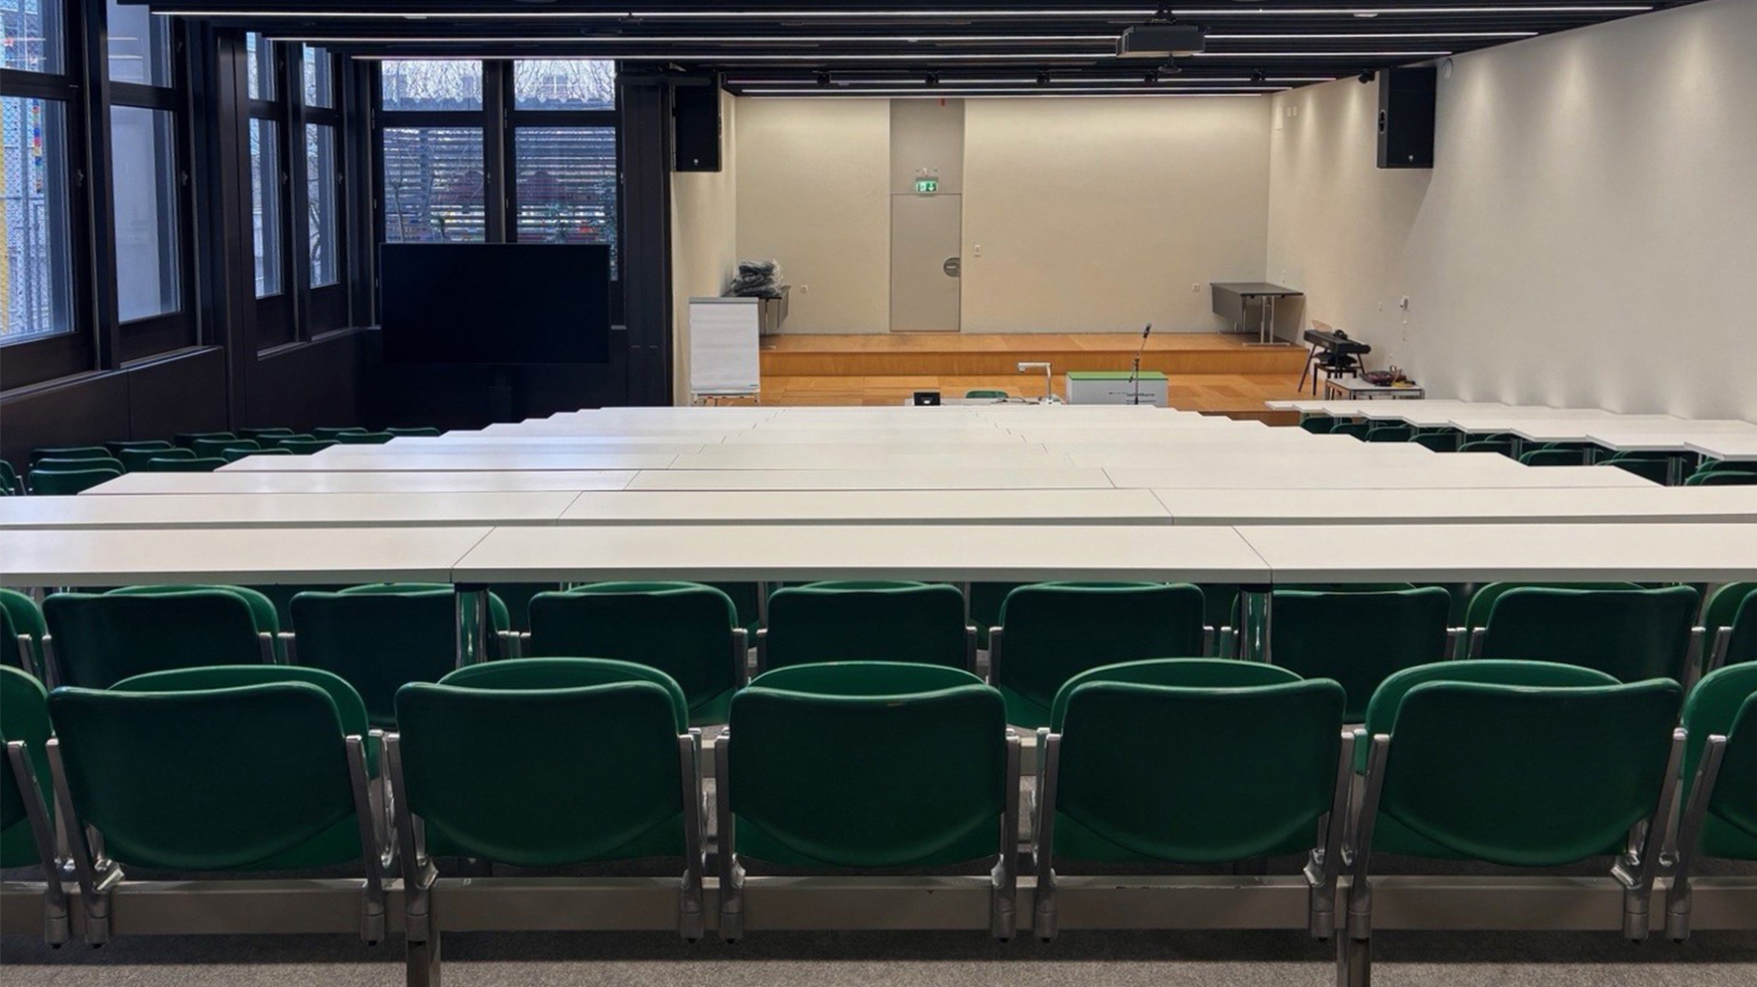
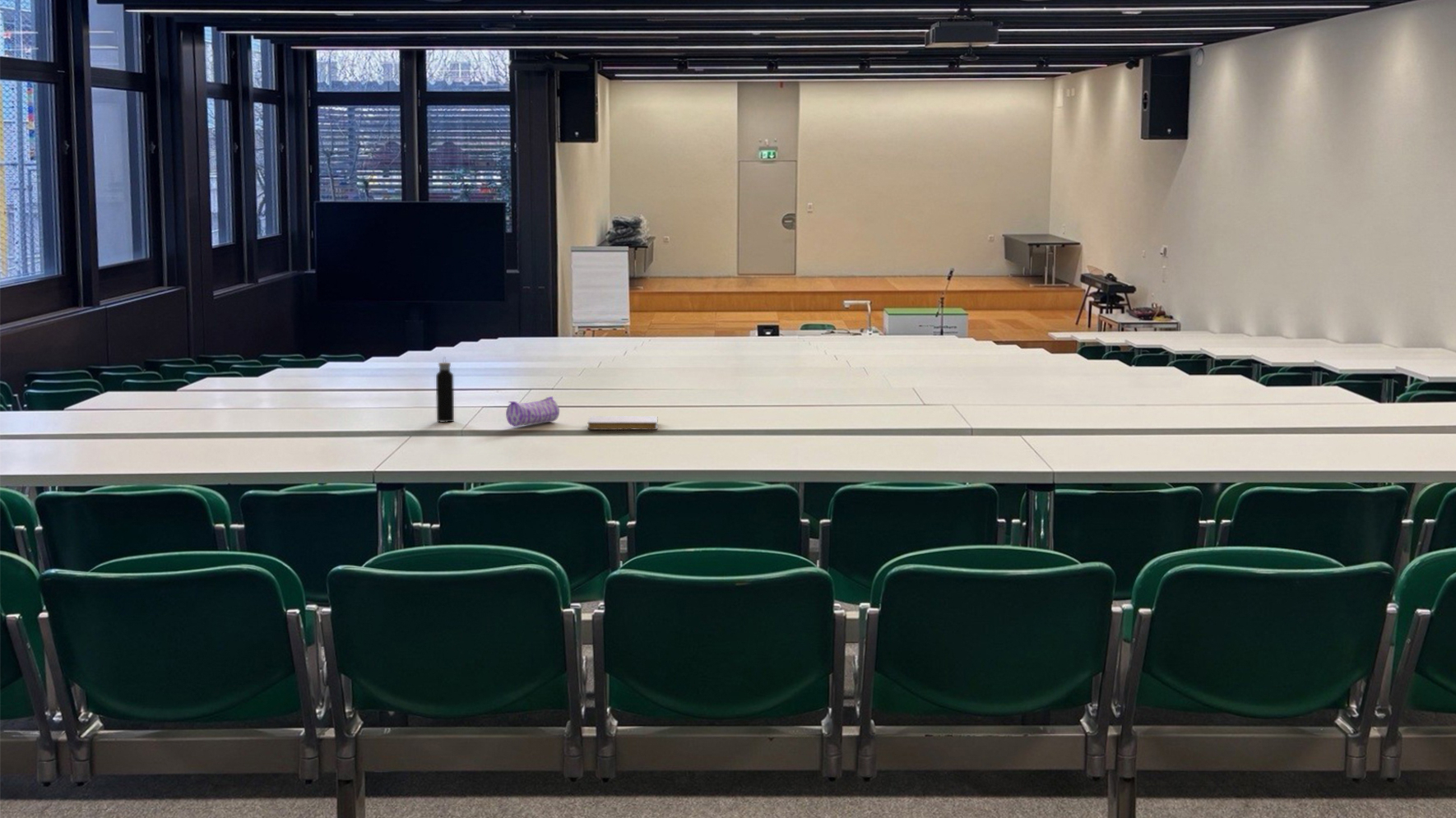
+ notebook [587,415,659,431]
+ water bottle [435,356,455,423]
+ pencil case [505,395,560,427]
